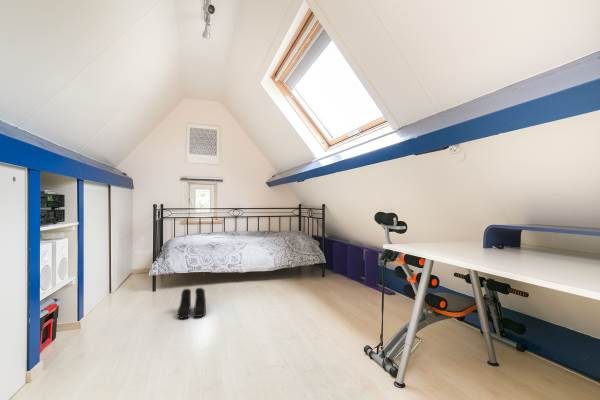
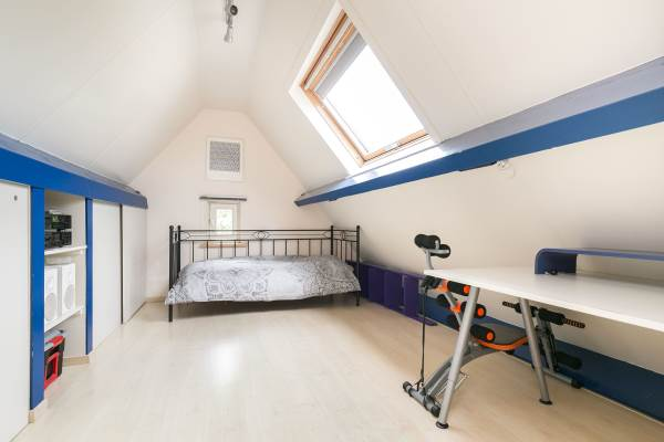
- boots [177,287,207,320]
